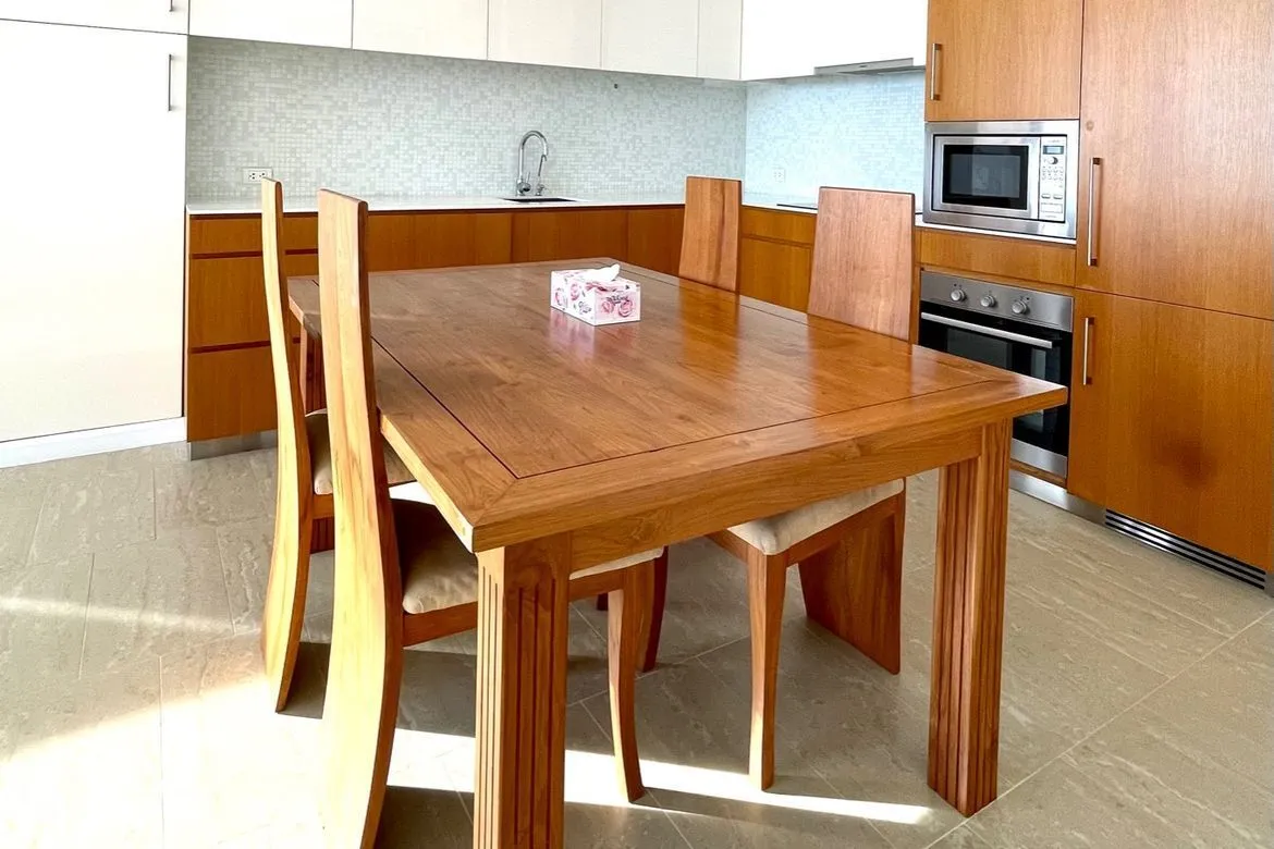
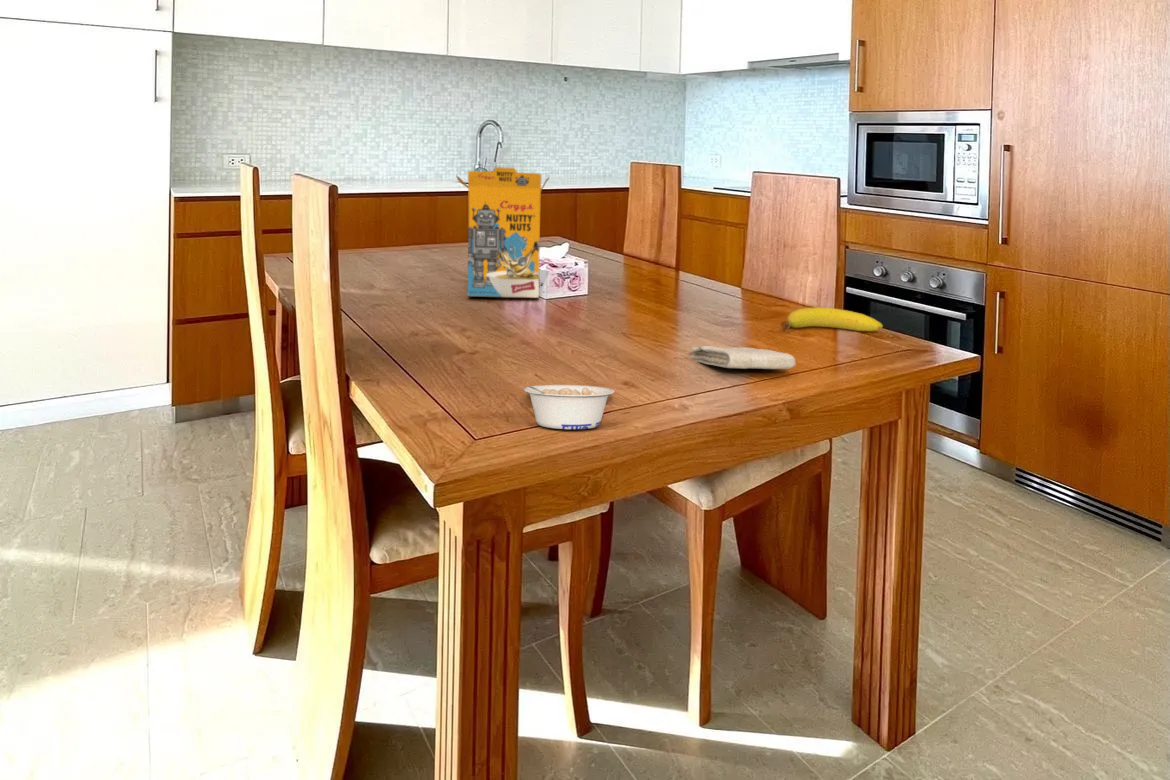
+ fruit [784,306,884,332]
+ cereal box [455,166,551,299]
+ washcloth [689,345,797,370]
+ legume [523,384,615,430]
